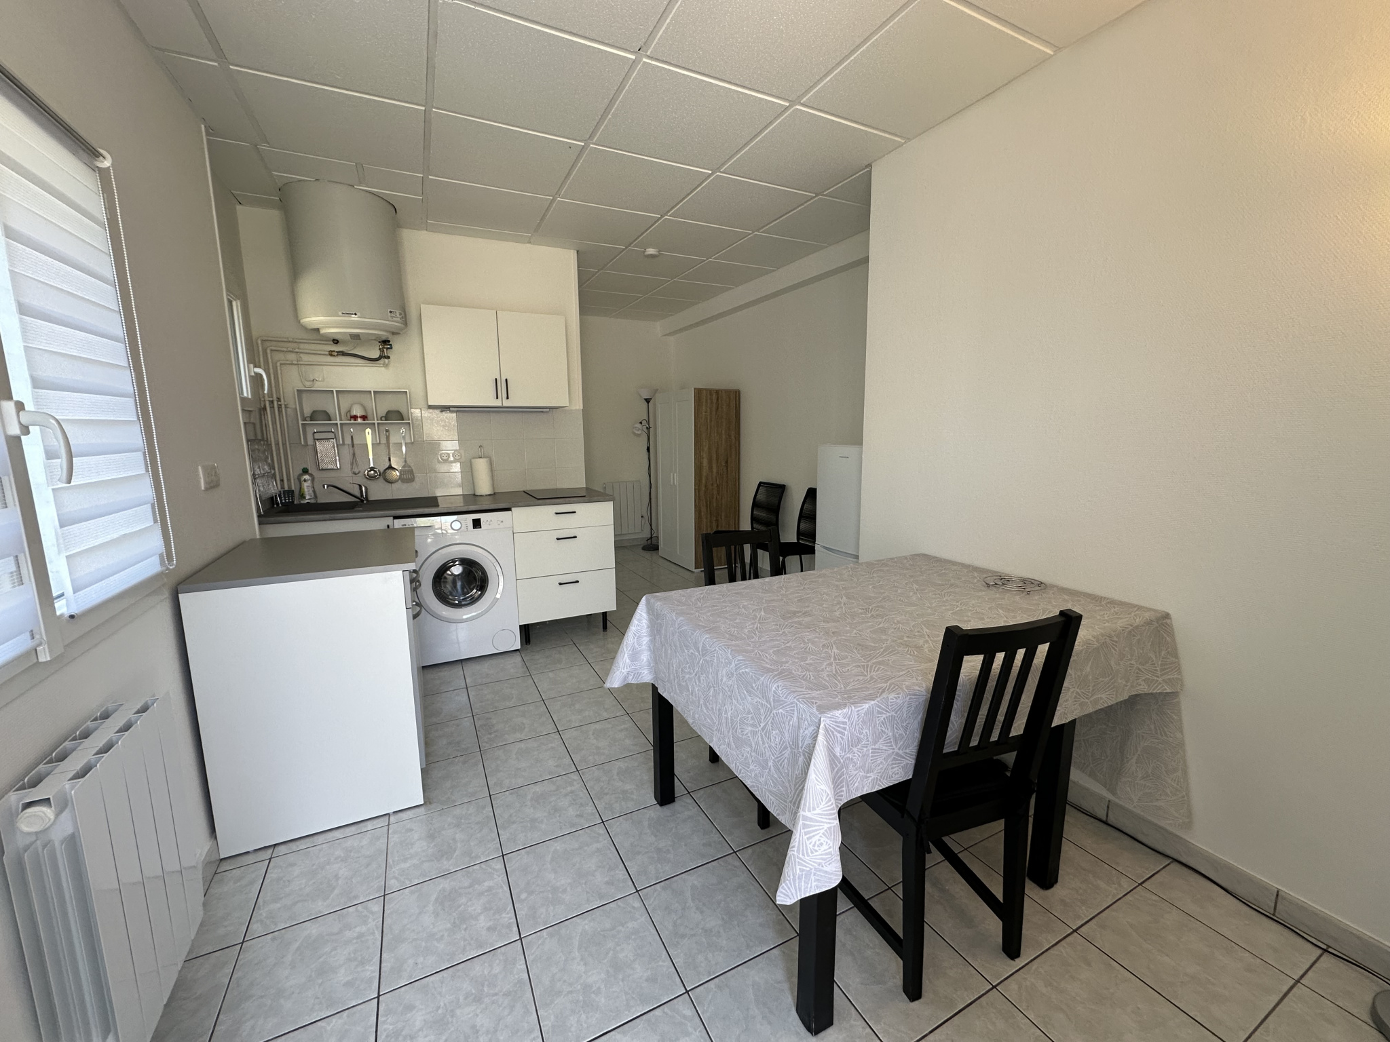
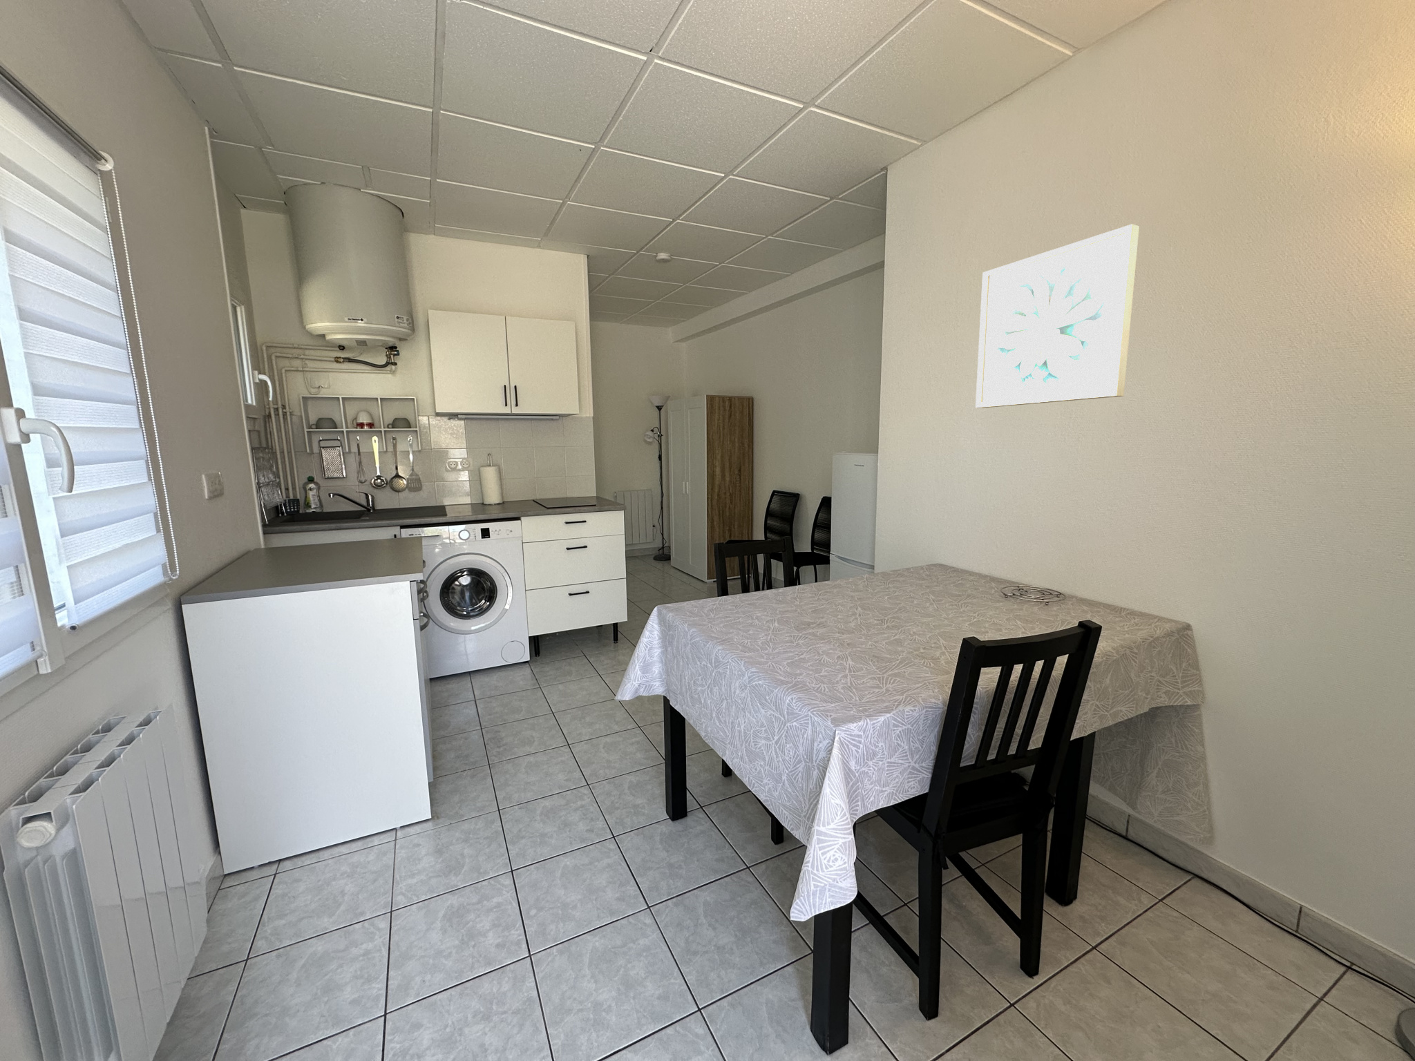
+ wall art [975,224,1140,409]
